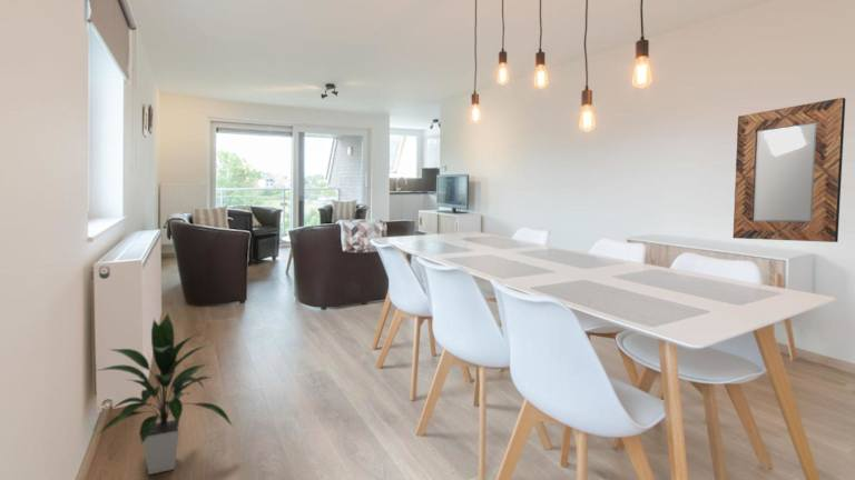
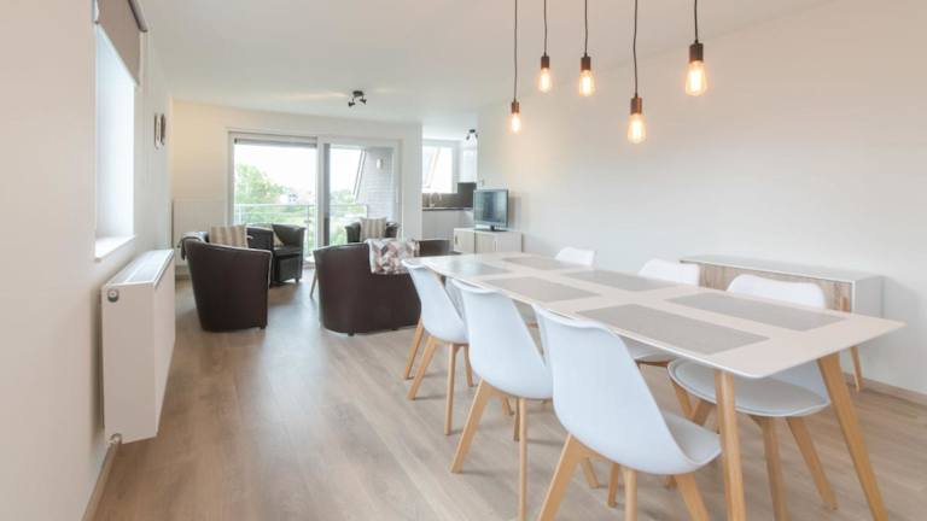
- home mirror [731,97,846,243]
- indoor plant [94,312,234,476]
